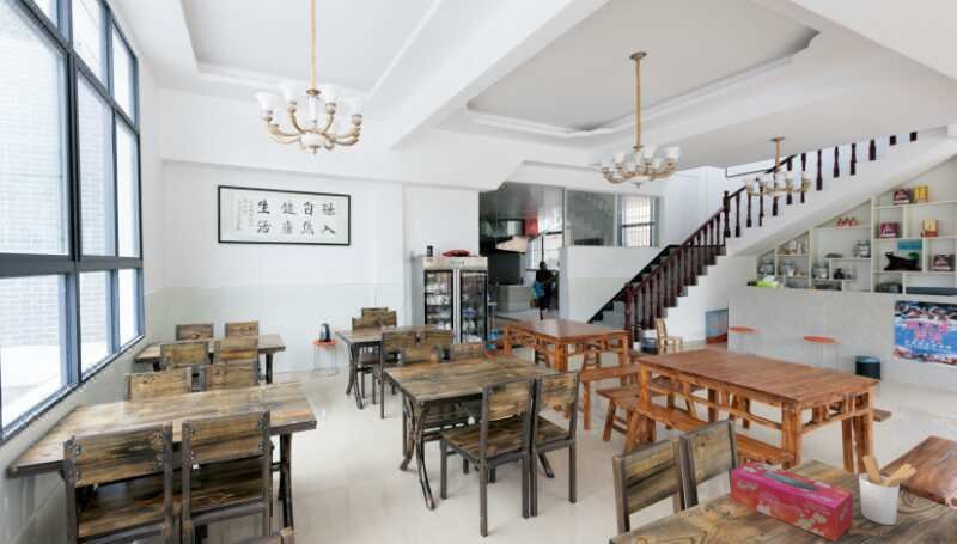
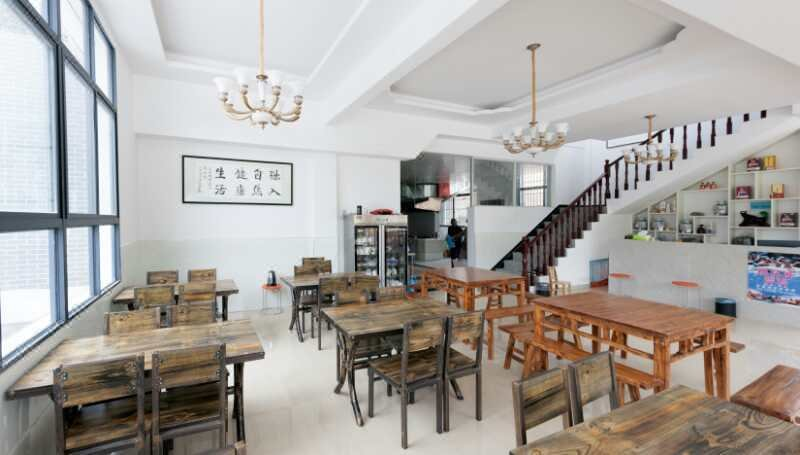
- utensil holder [858,454,918,526]
- tissue box [730,459,854,543]
